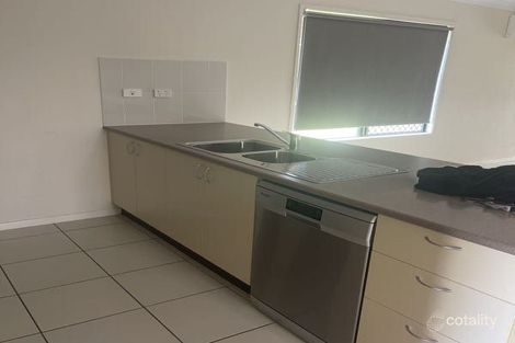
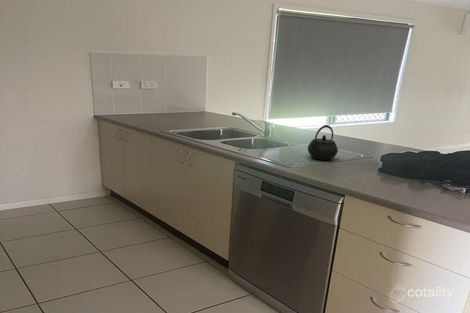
+ kettle [307,124,339,161]
